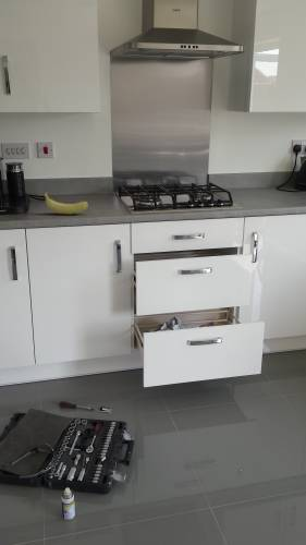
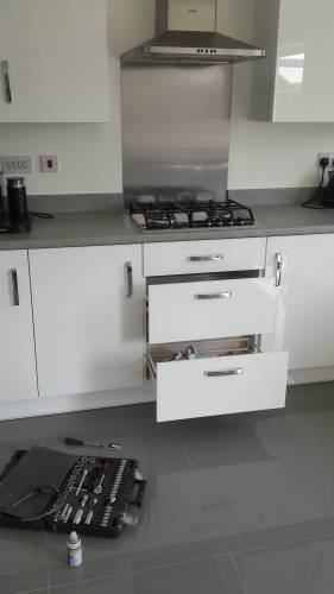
- fruit [42,191,90,215]
